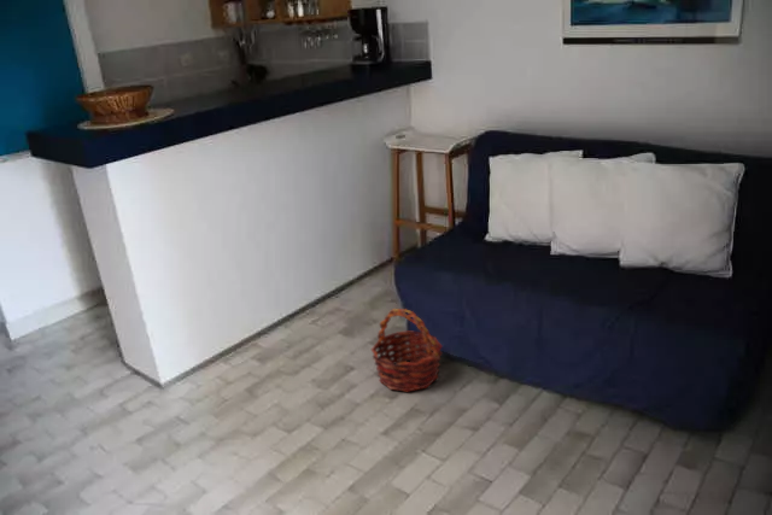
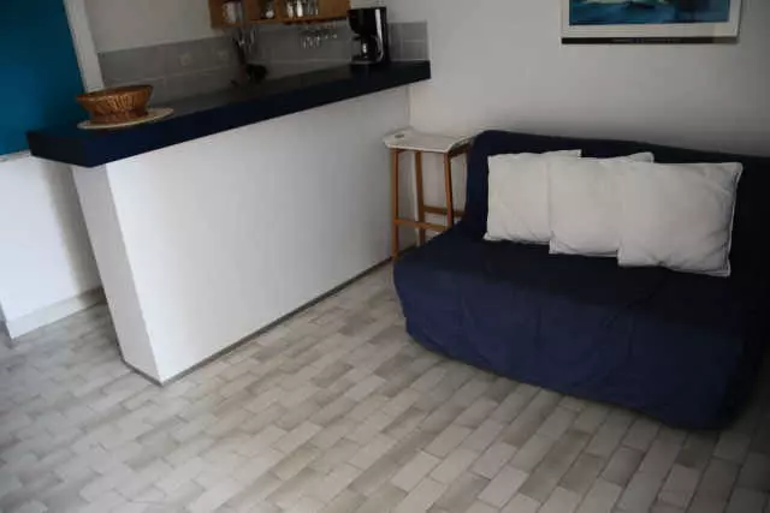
- basket [370,308,444,393]
